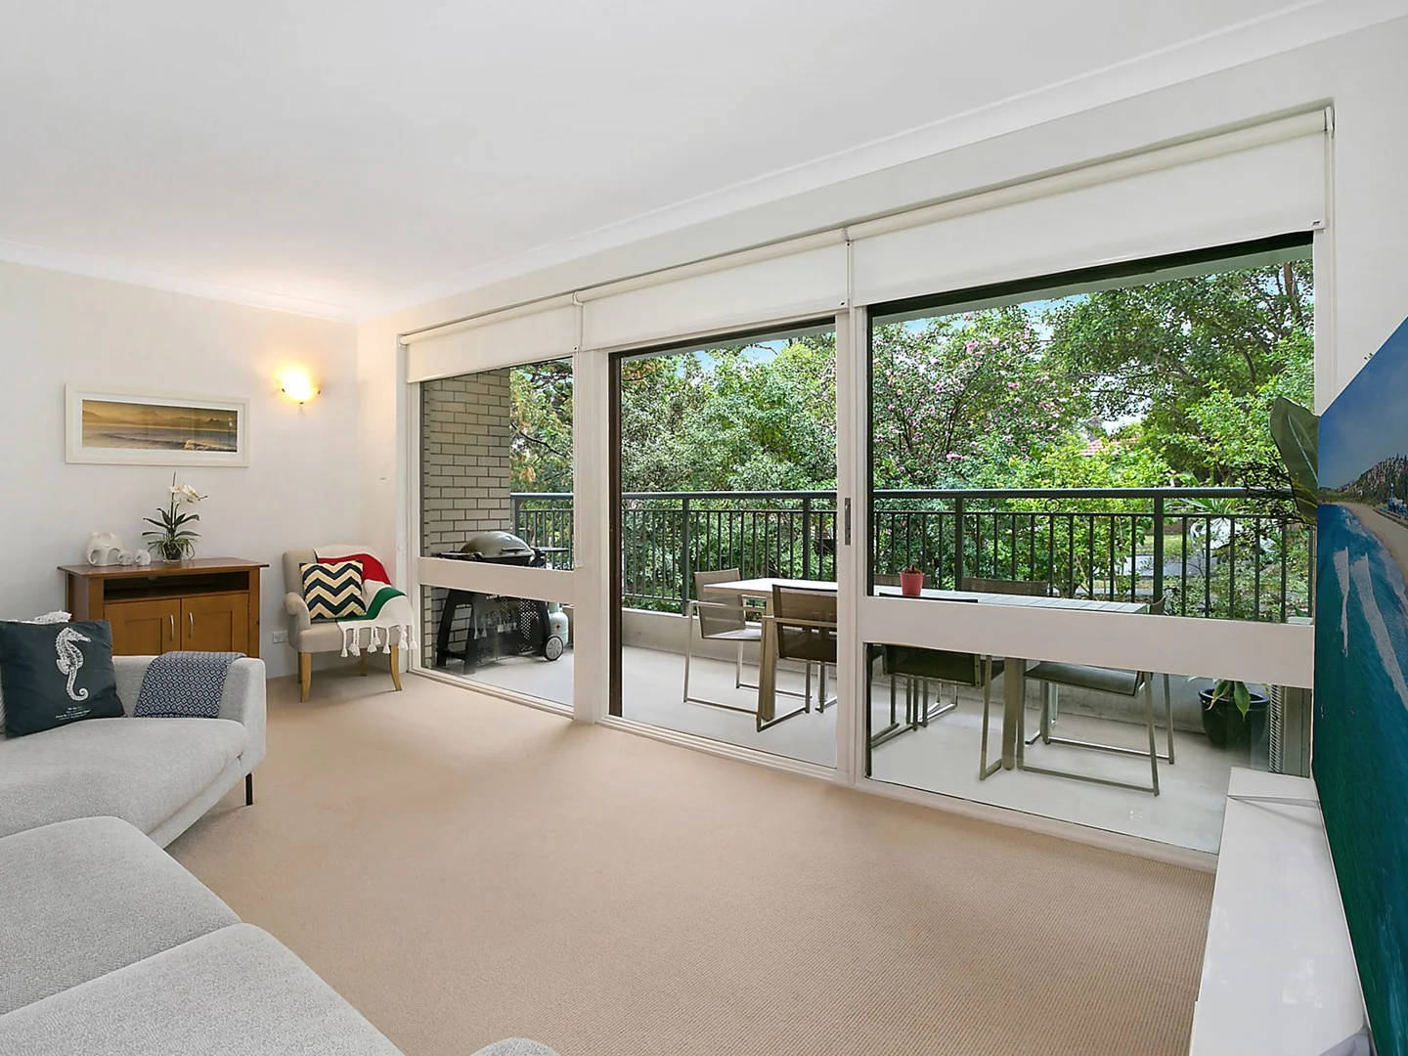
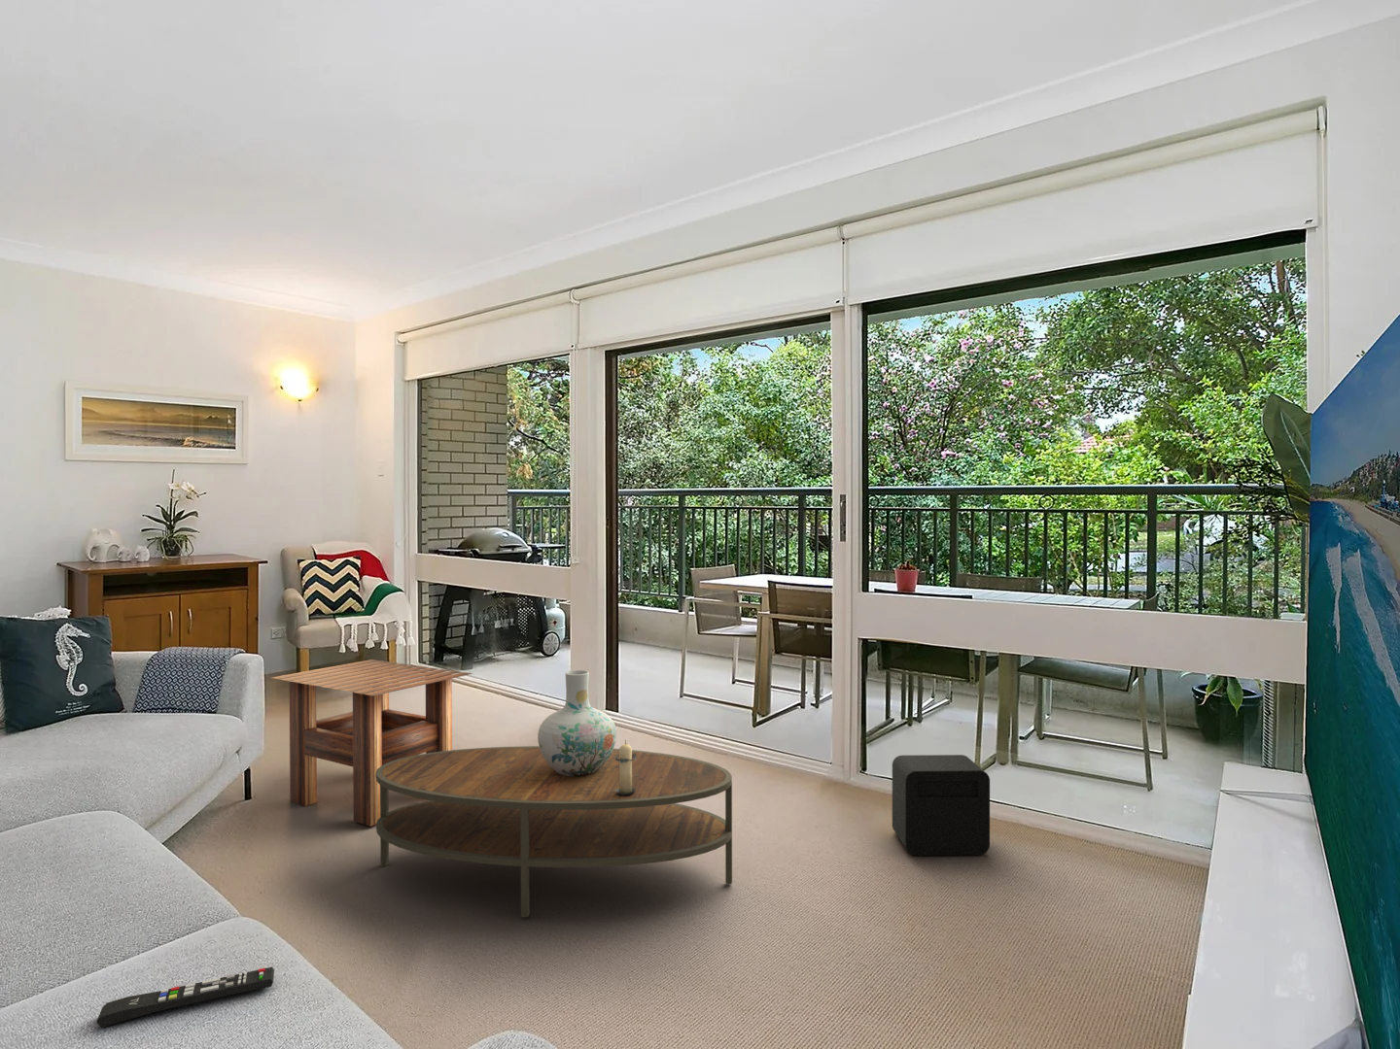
+ vase [537,669,617,776]
+ remote control [95,966,276,1028]
+ air purifier [892,754,991,856]
+ candle [614,739,637,796]
+ coffee table [375,745,733,918]
+ side table [271,659,474,828]
